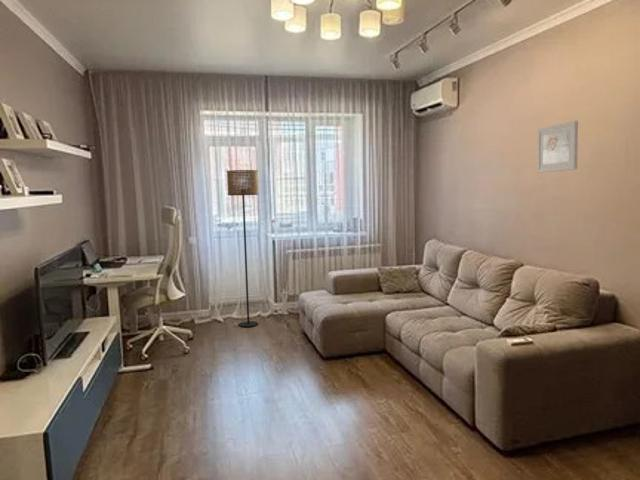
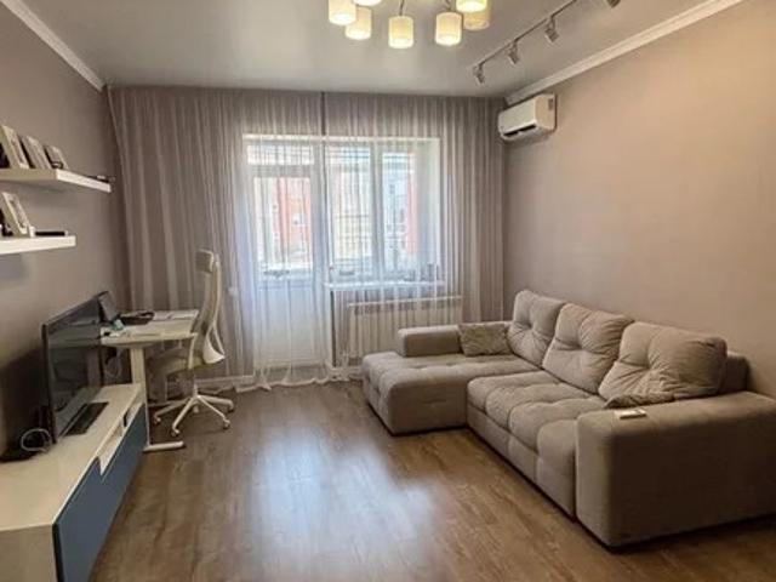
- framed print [536,120,579,174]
- floor lamp [226,169,260,328]
